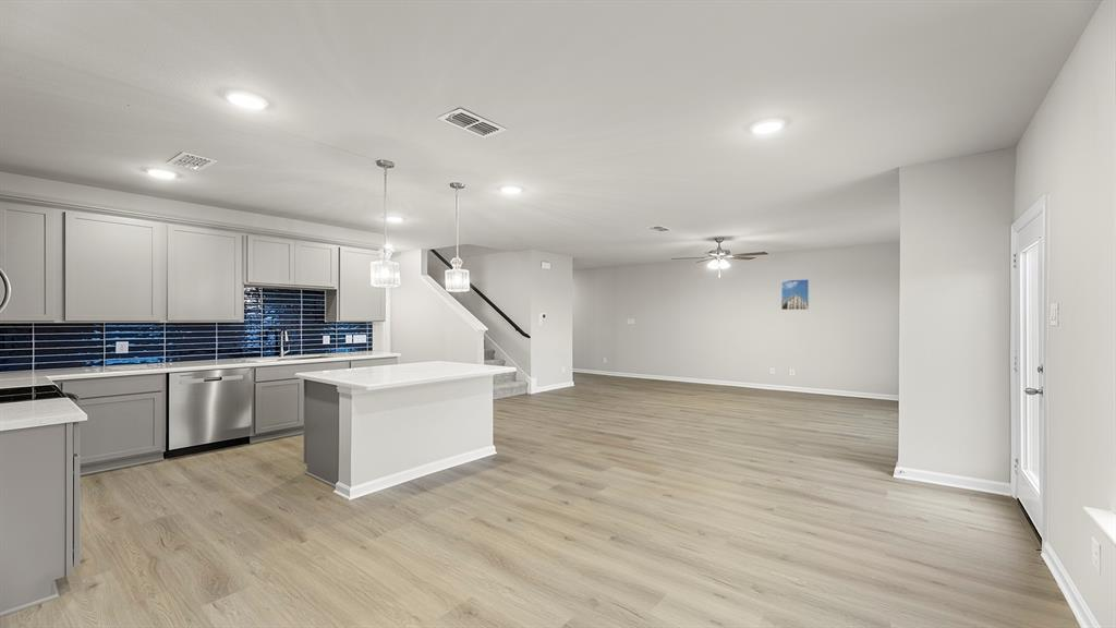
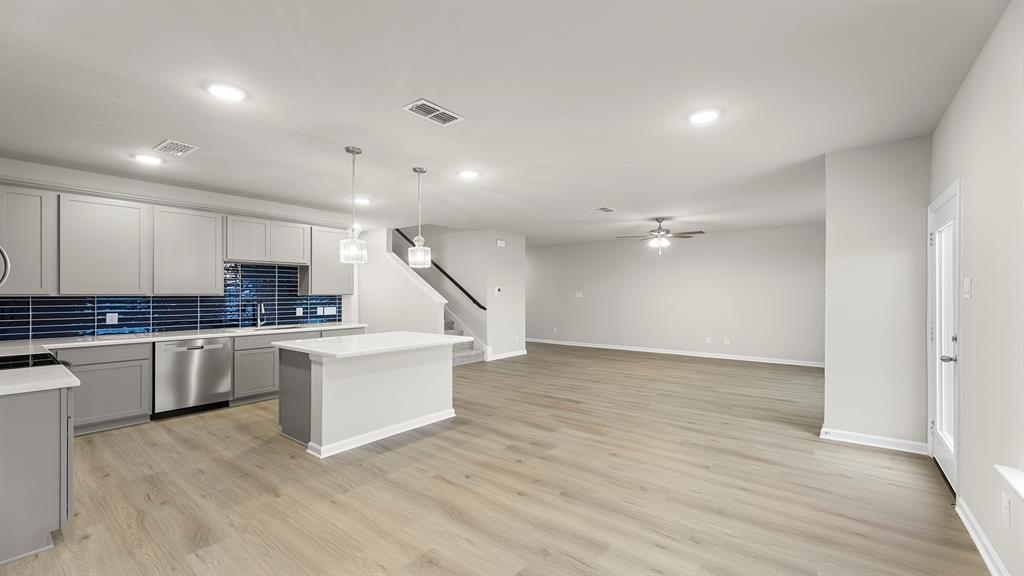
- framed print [780,278,810,311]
